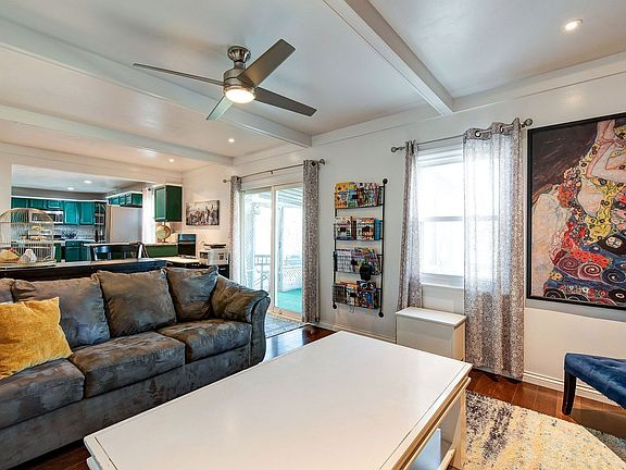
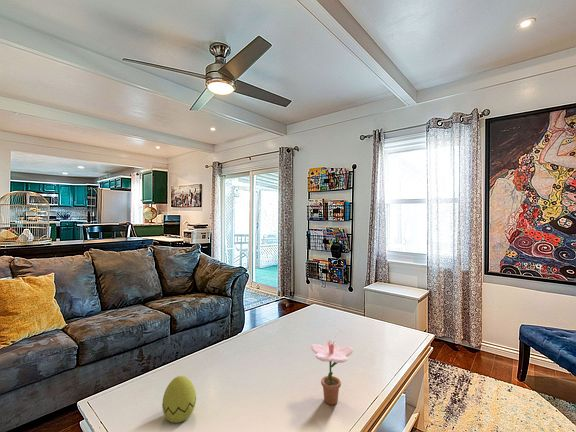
+ flower [310,317,354,406]
+ decorative egg [161,375,197,424]
